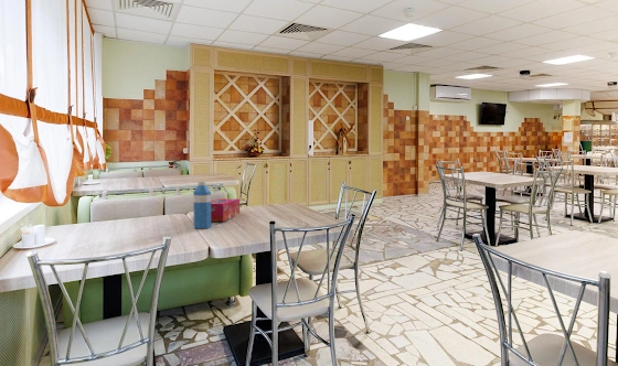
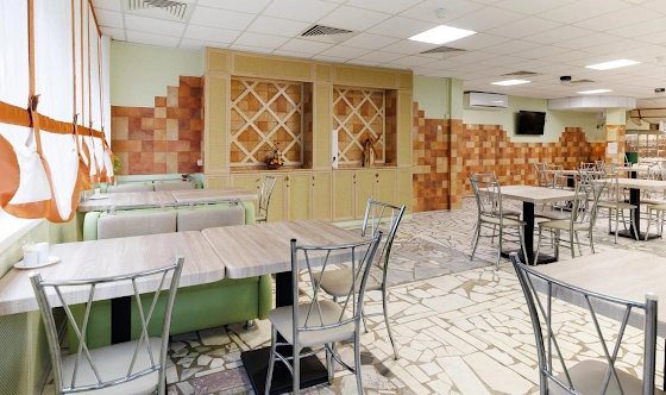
- tissue box [211,197,241,223]
- water bottle [192,181,212,229]
